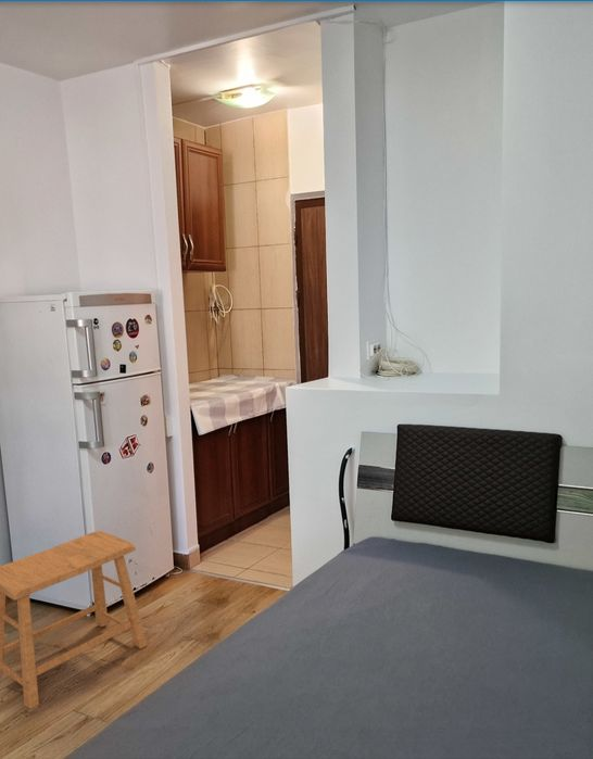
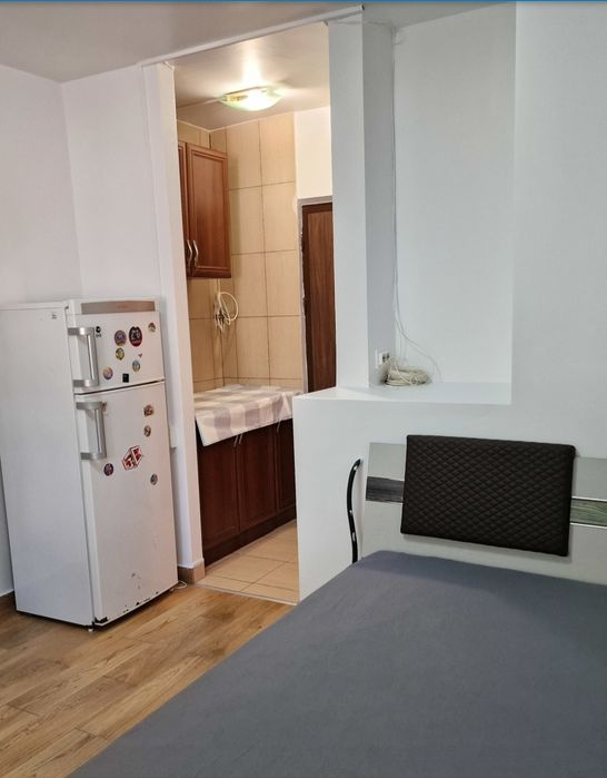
- stool [0,530,148,710]
